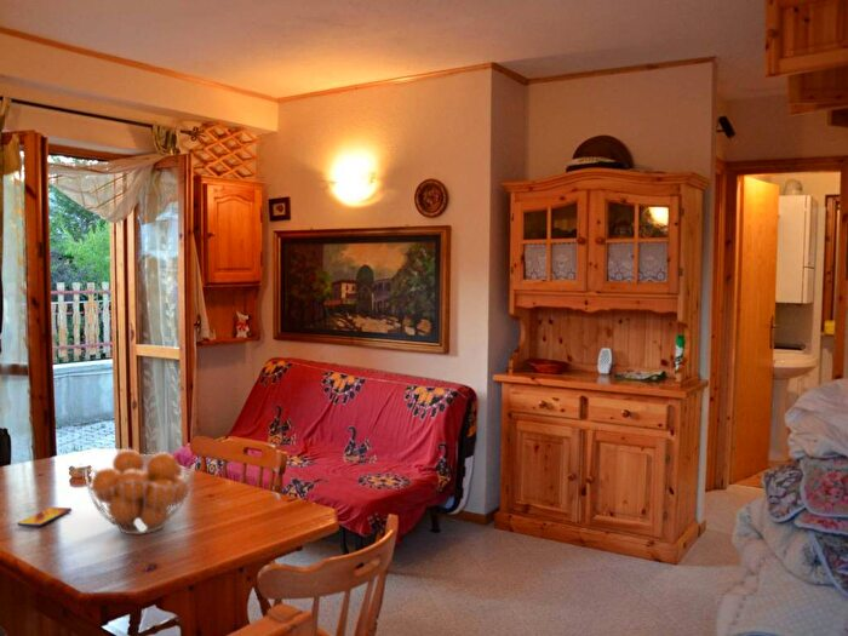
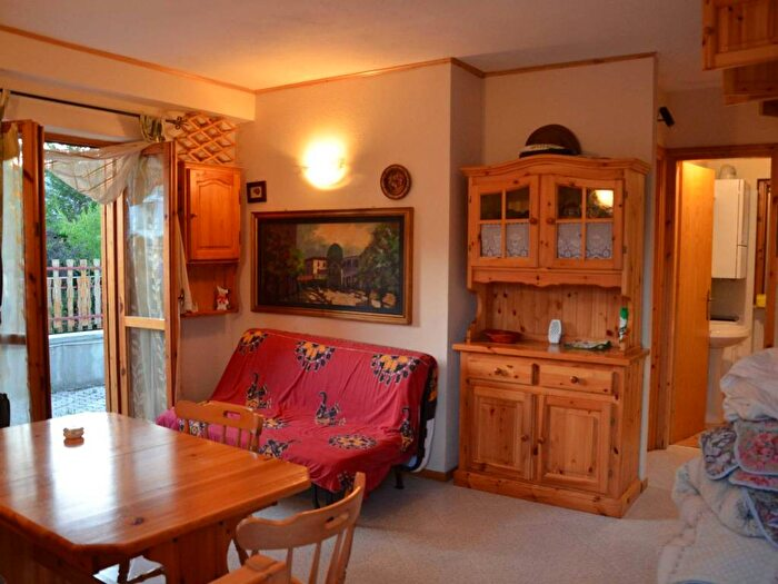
- smartphone [16,506,73,528]
- fruit basket [84,448,197,535]
